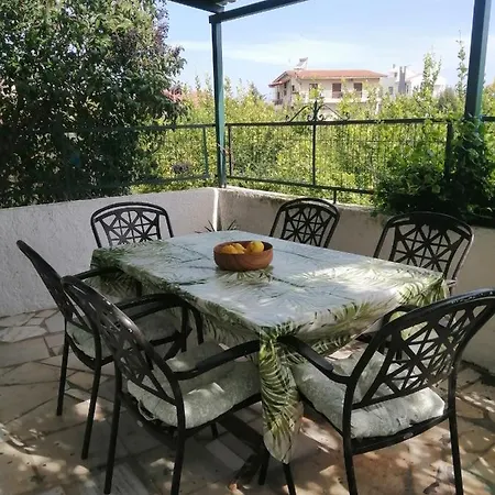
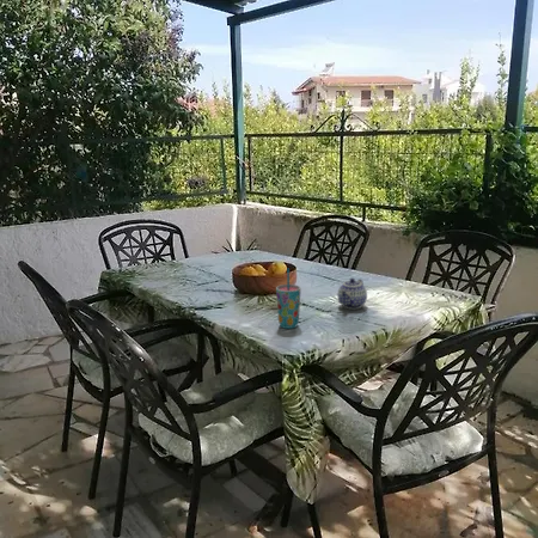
+ teapot [336,277,368,310]
+ cup [275,268,302,330]
